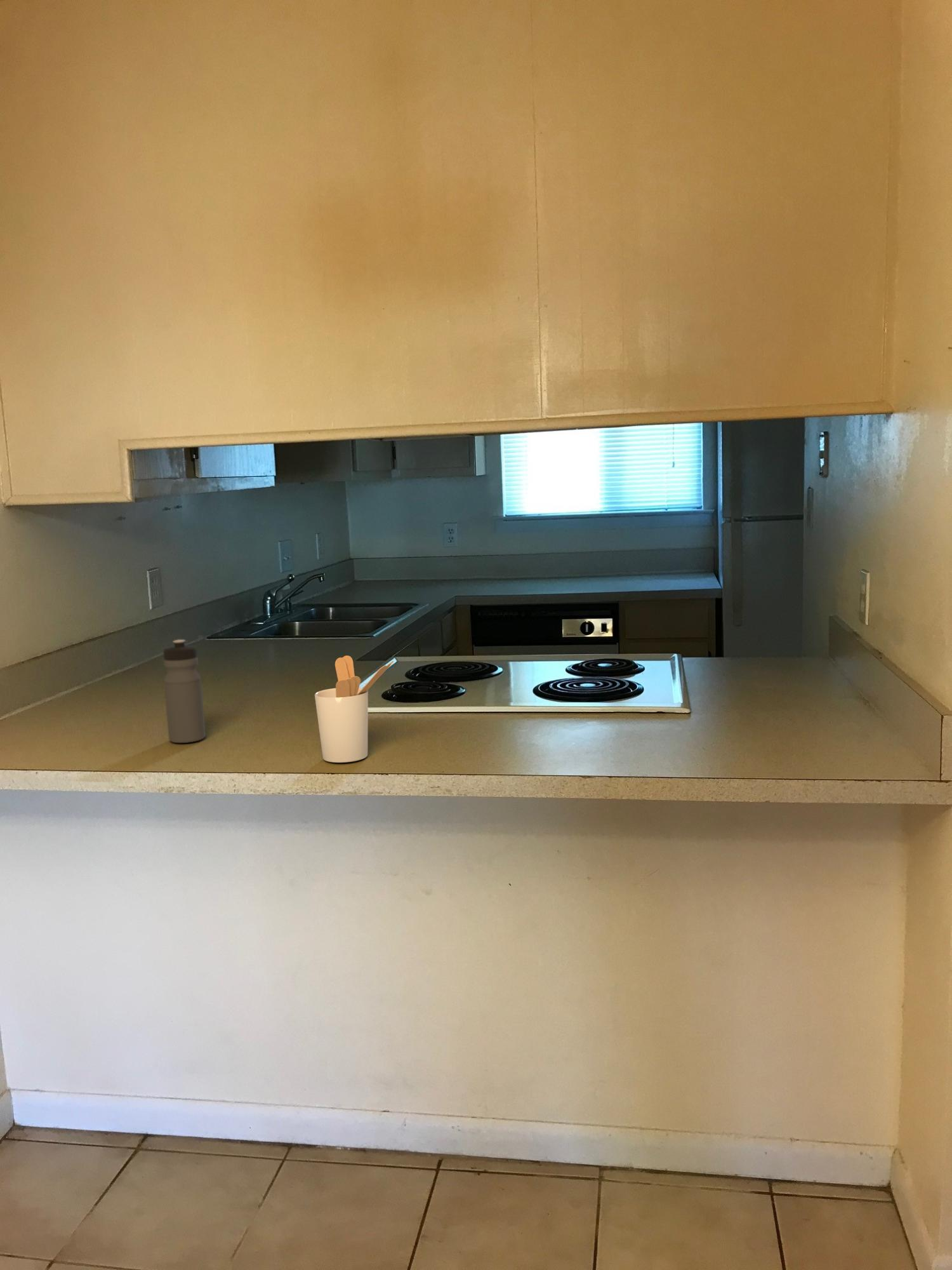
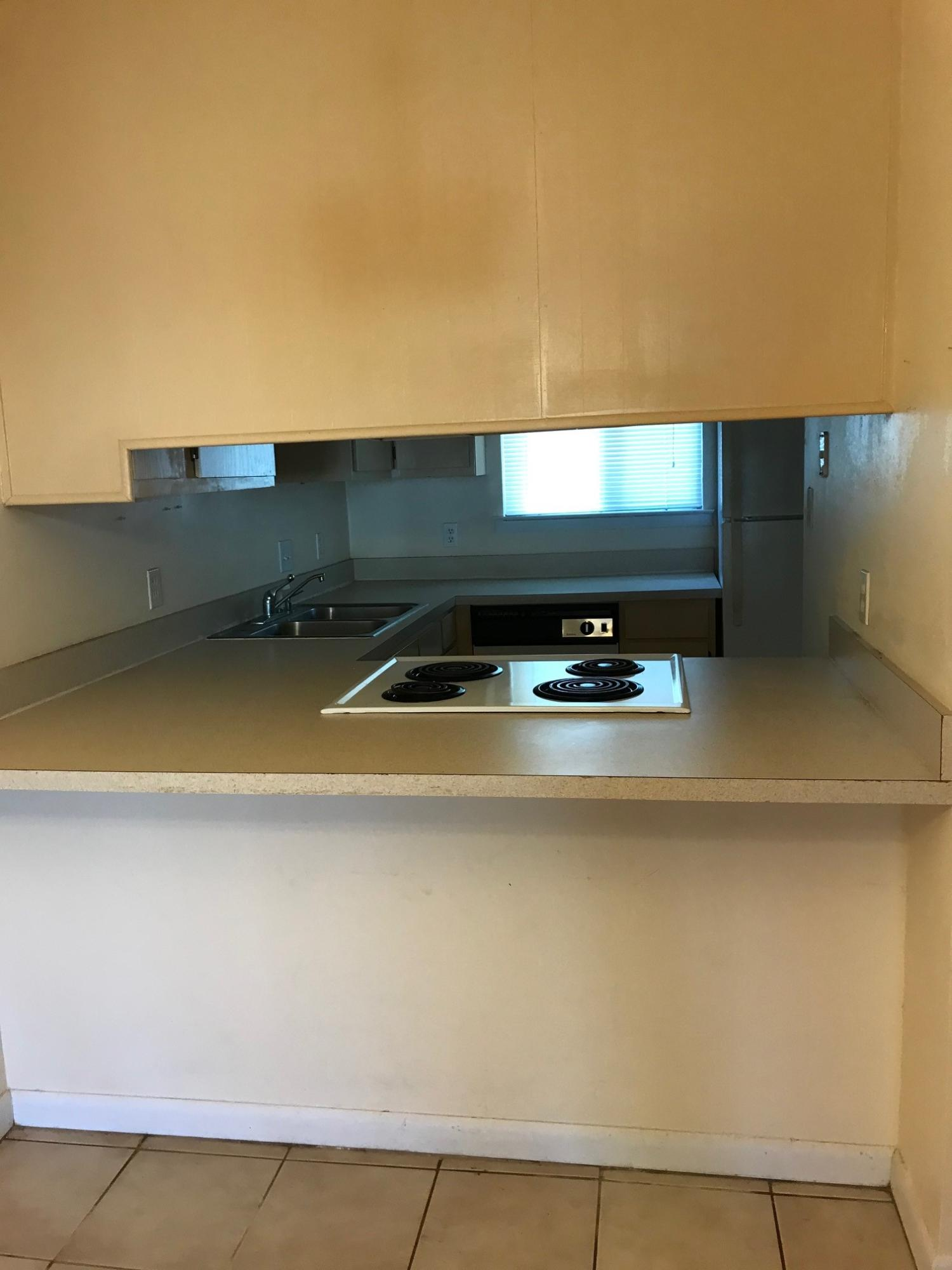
- water bottle [162,639,206,744]
- utensil holder [314,655,394,763]
